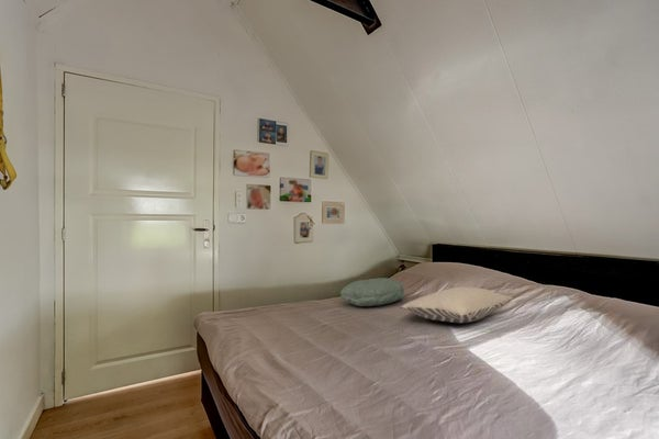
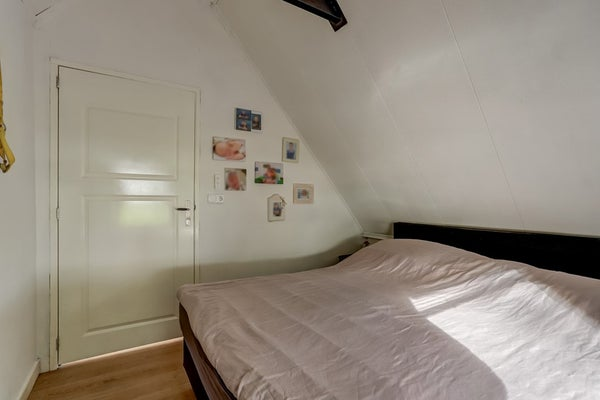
- pillow [339,277,405,307]
- pillow [400,285,514,324]
